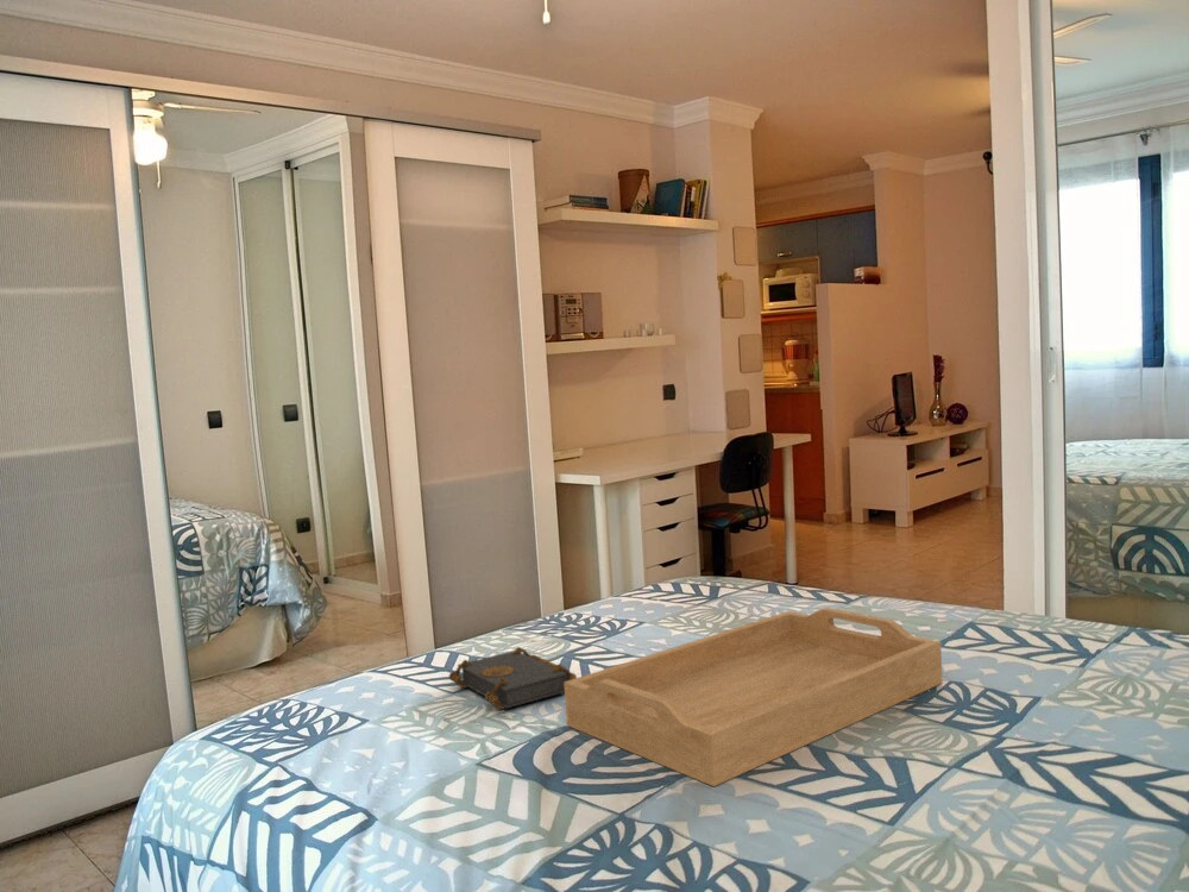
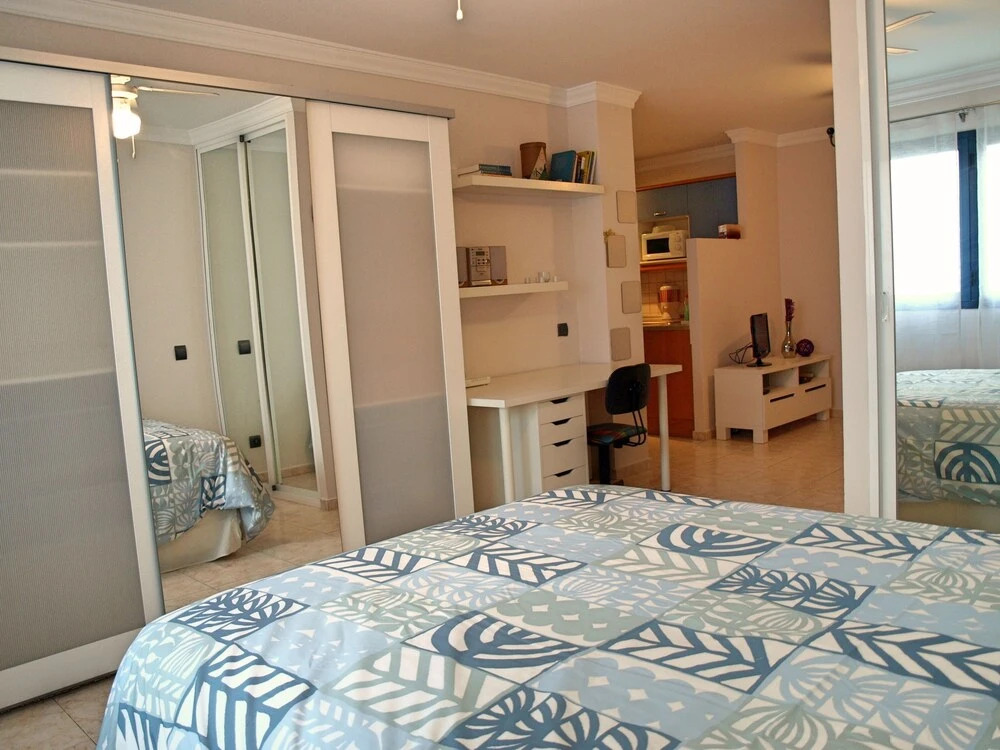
- book [448,646,578,710]
- serving tray [564,607,944,787]
